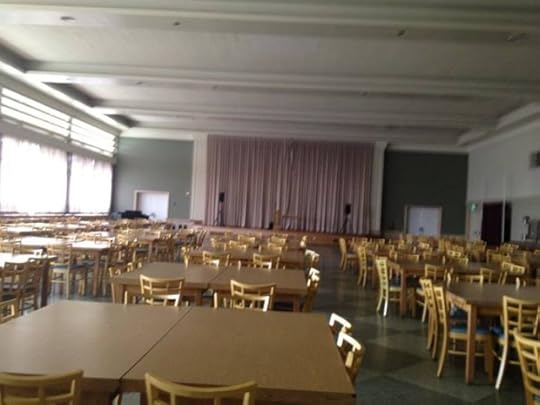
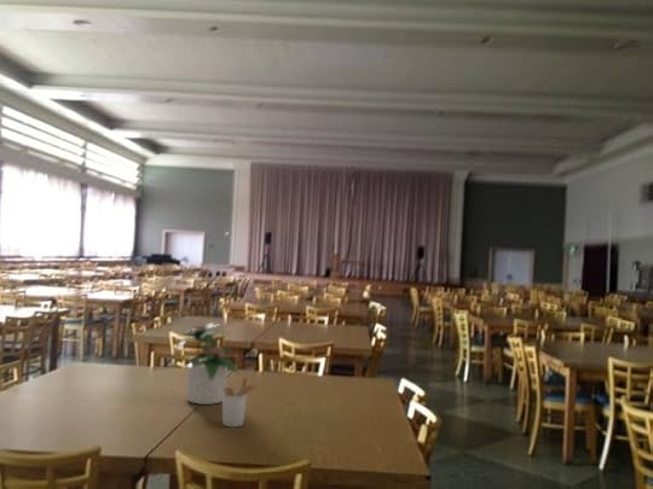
+ potted plant [171,321,239,406]
+ utensil holder [221,376,259,427]
